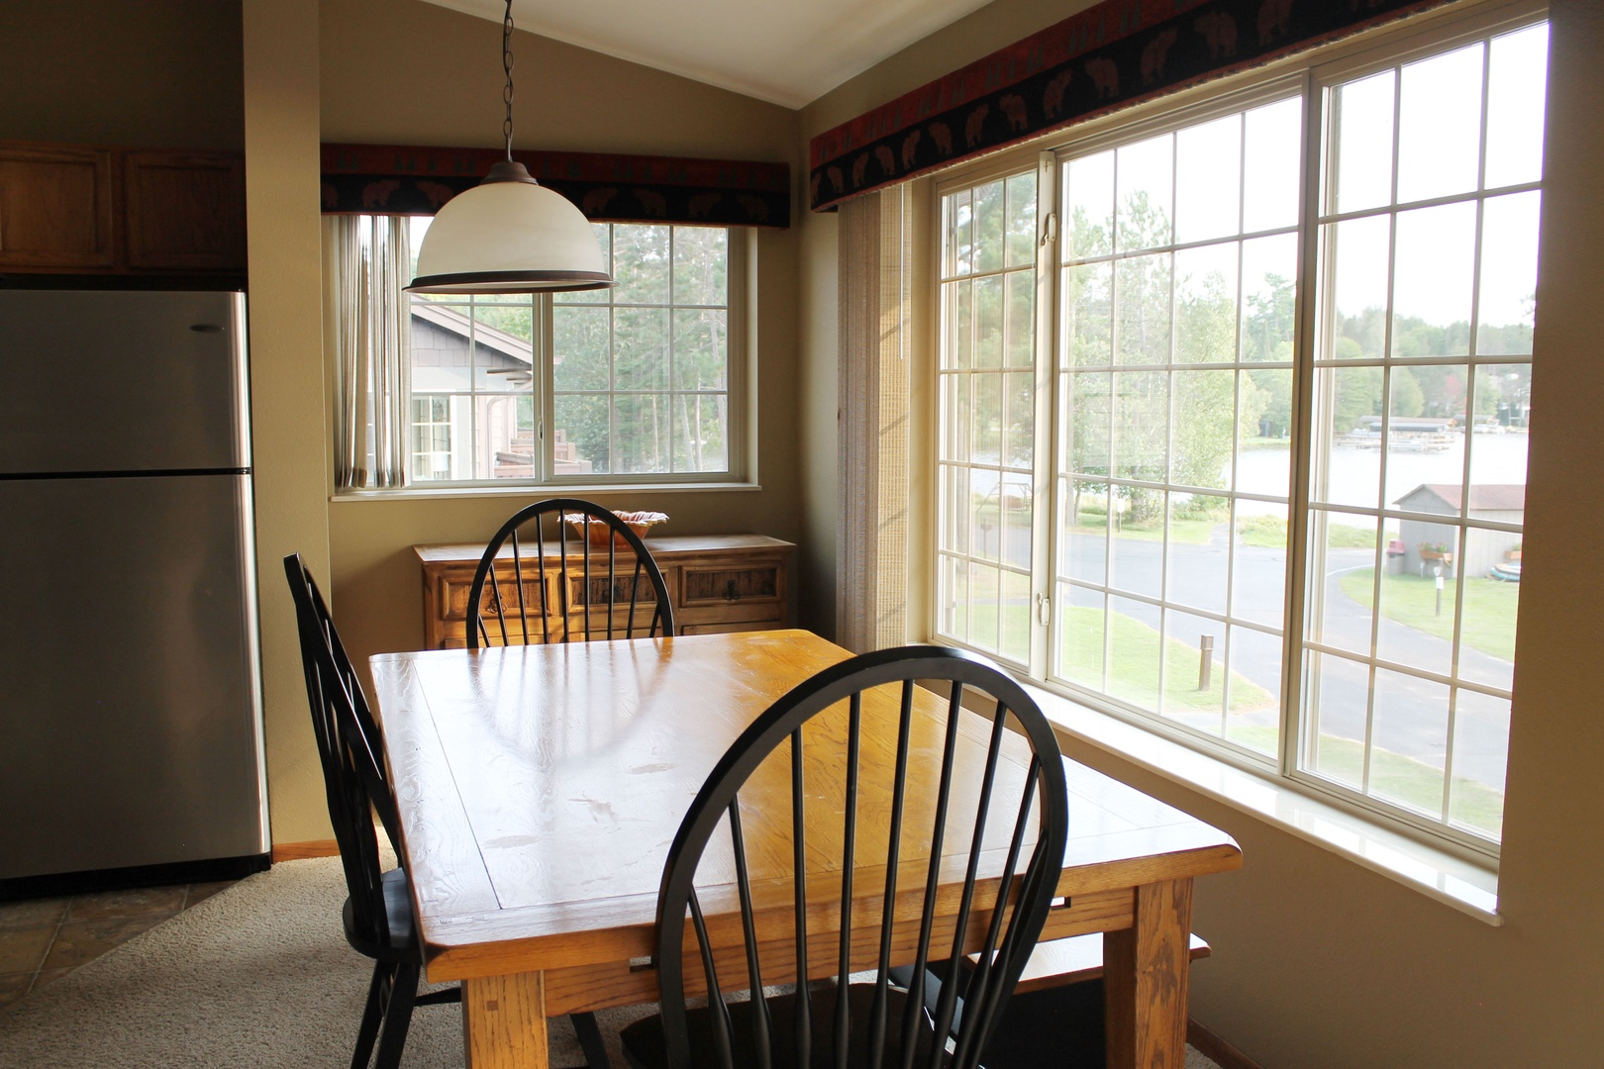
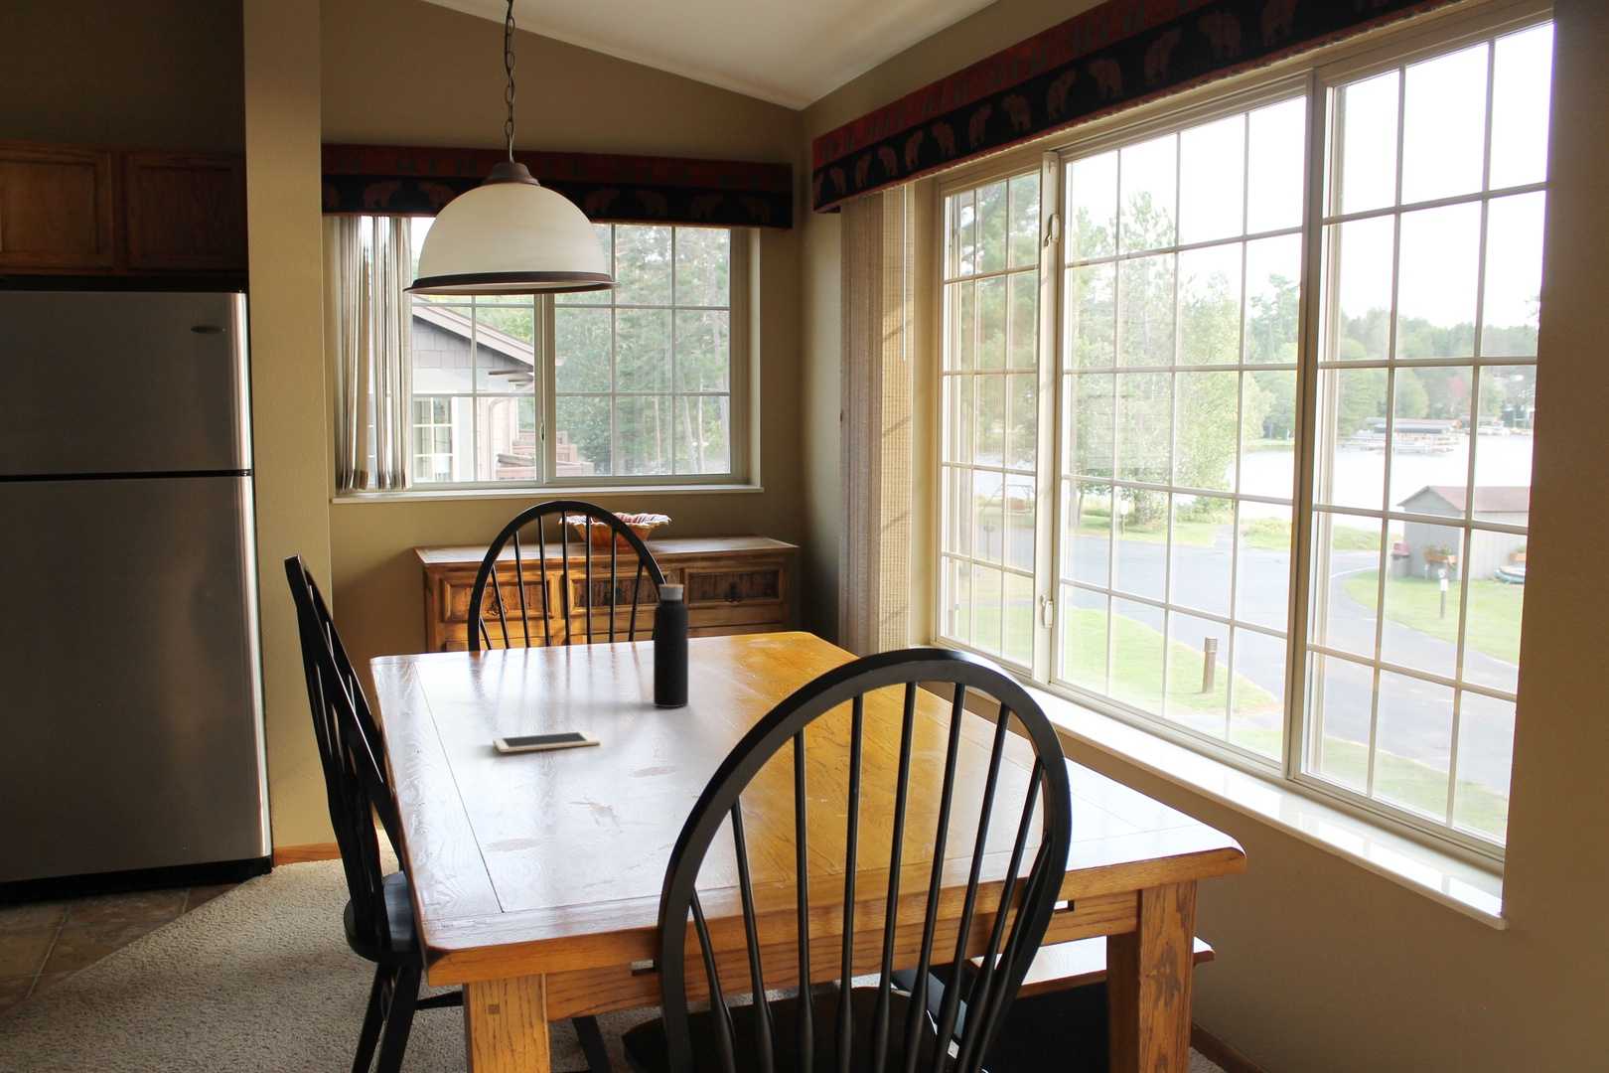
+ cell phone [492,731,602,753]
+ water bottle [652,571,690,709]
